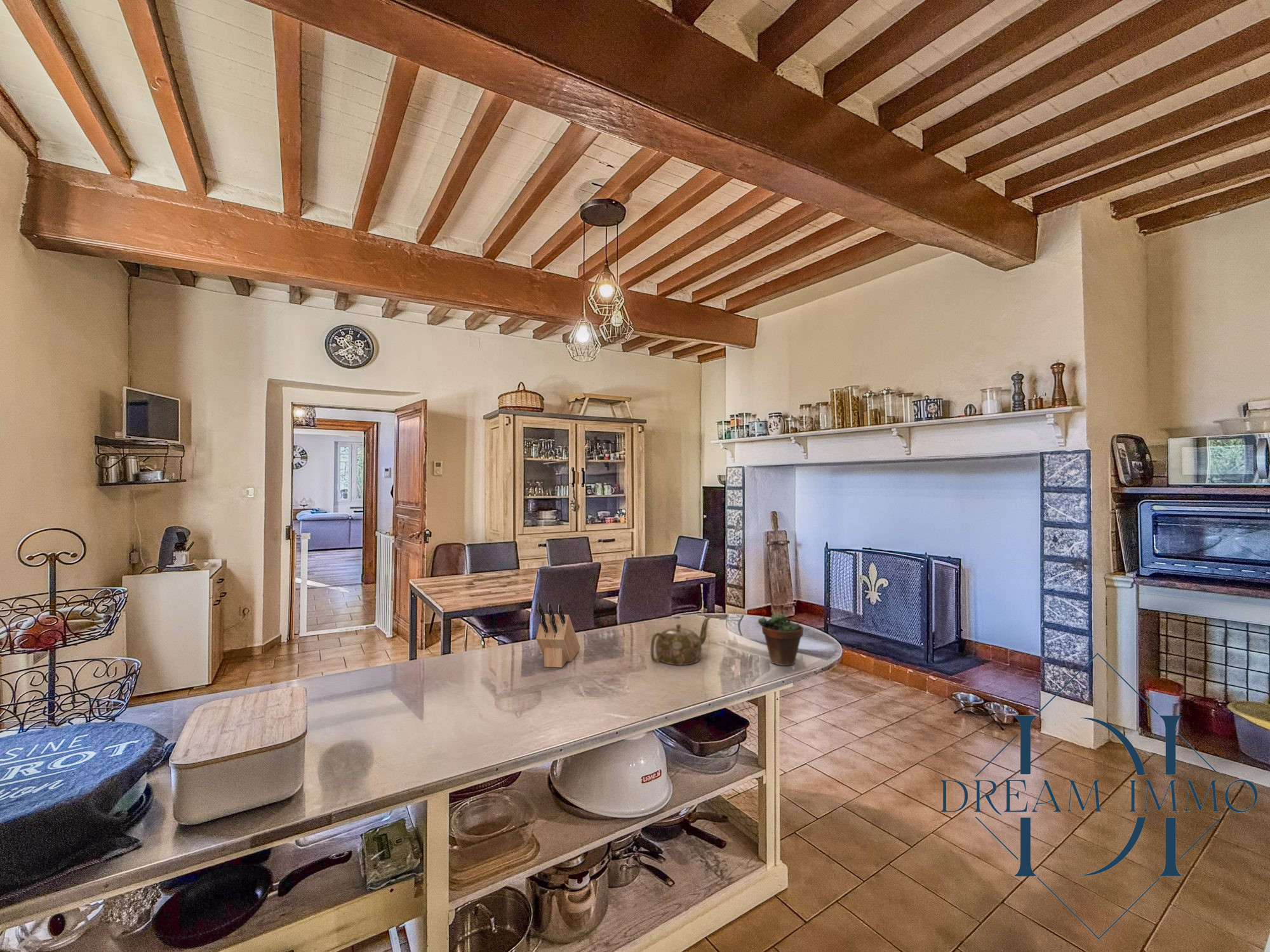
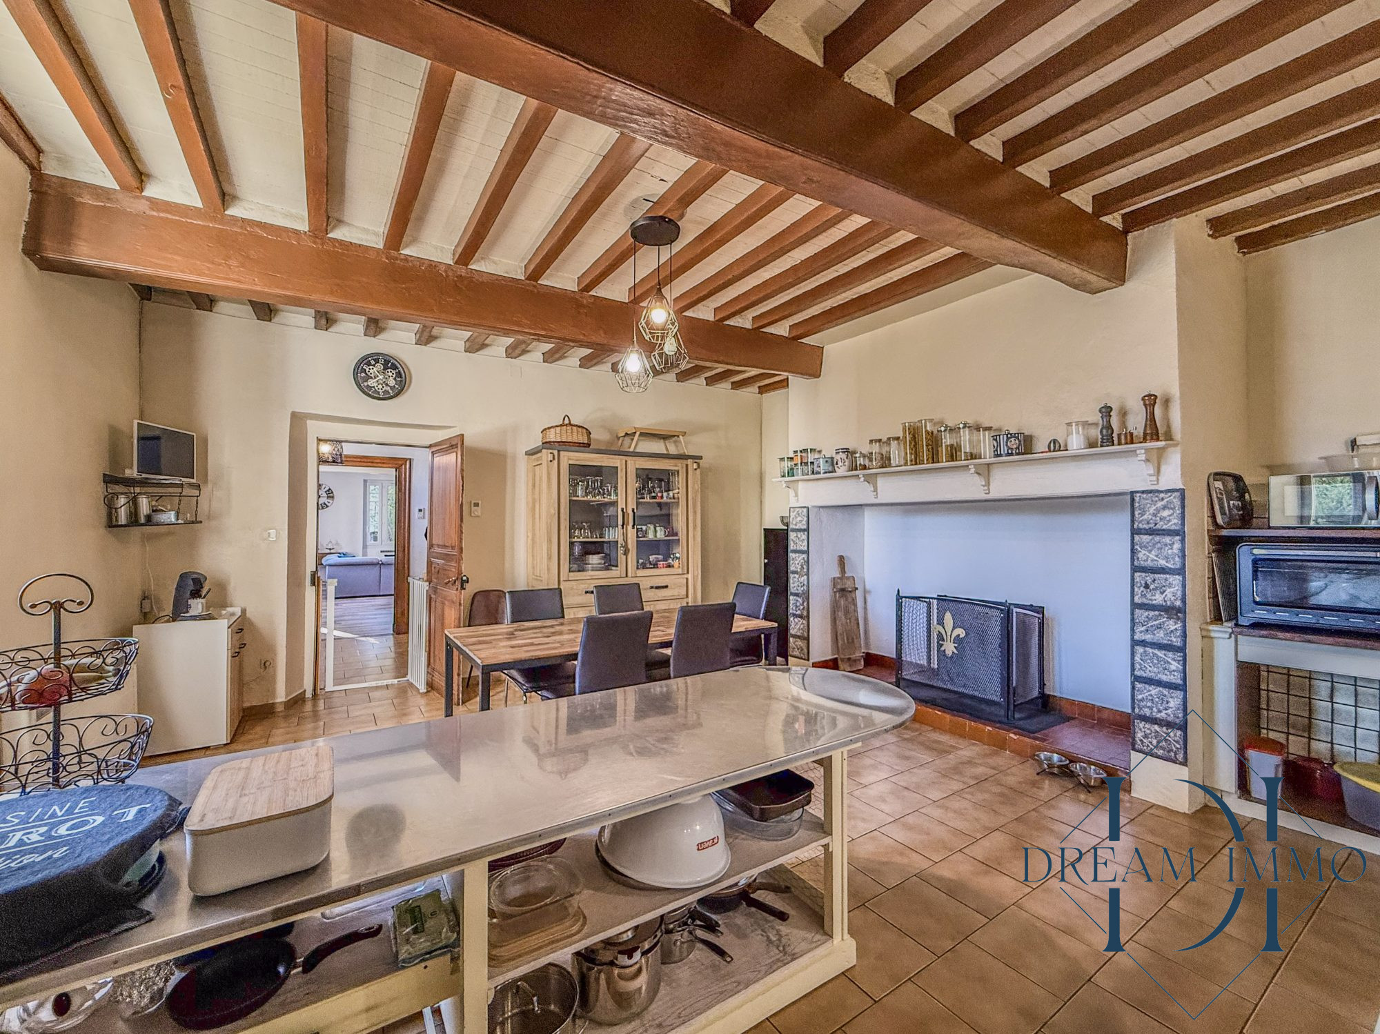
- succulent plant [758,597,804,666]
- knife block [535,602,580,668]
- teapot [650,617,711,666]
